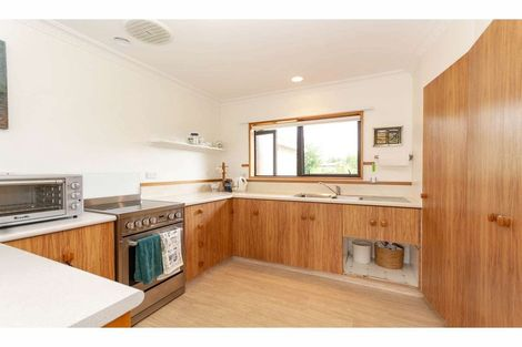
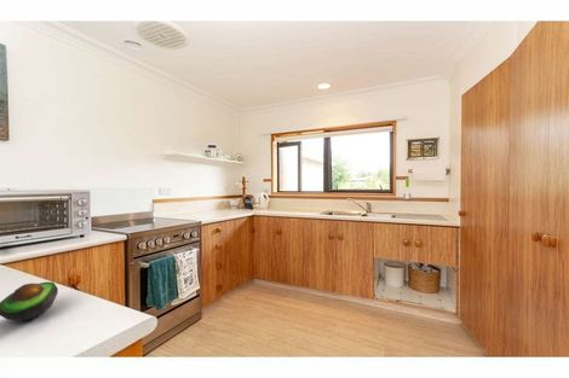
+ avocado [0,281,59,322]
